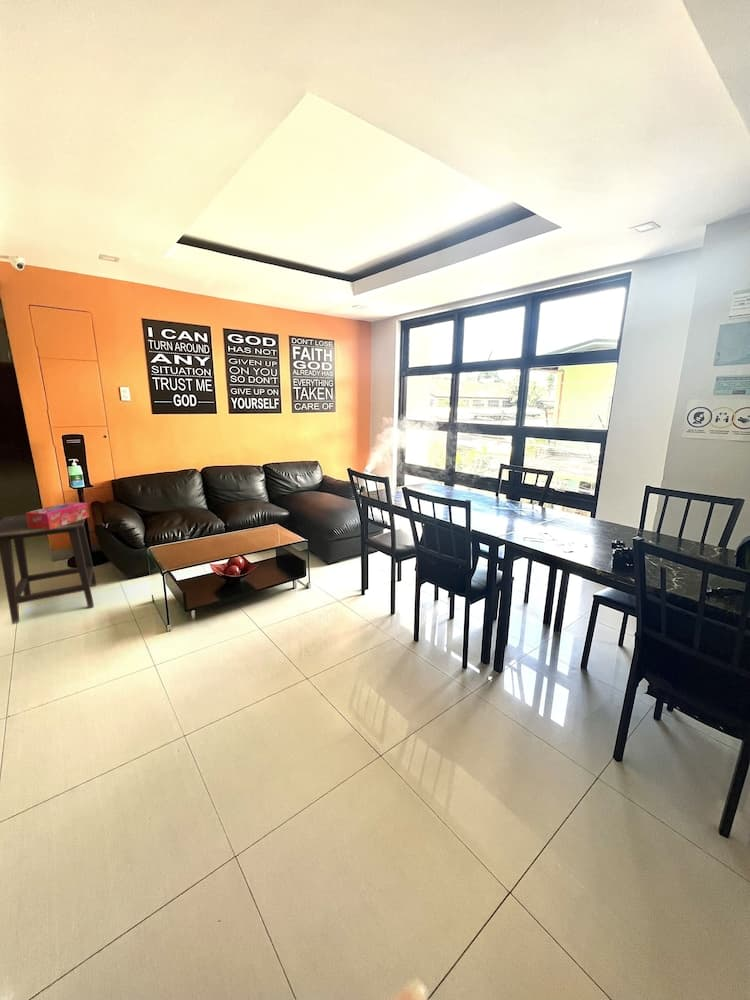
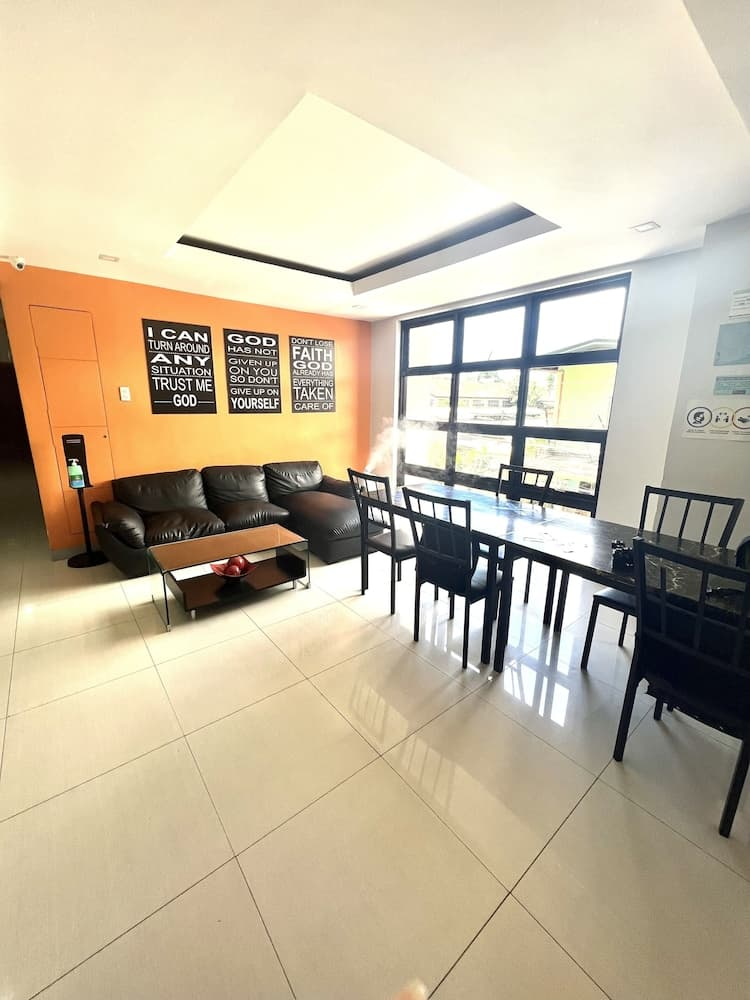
- tissue box [25,501,90,529]
- side table [0,514,98,625]
